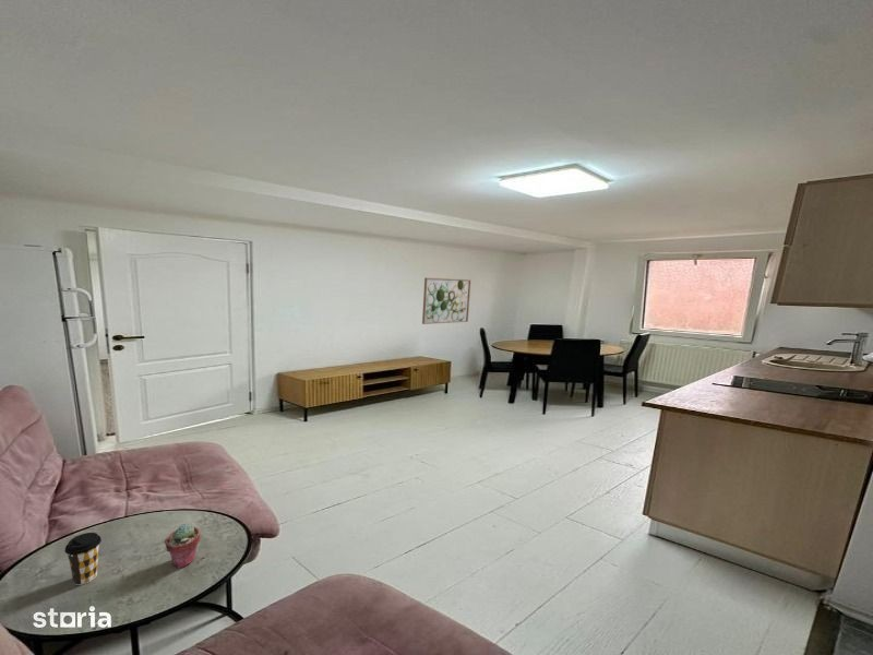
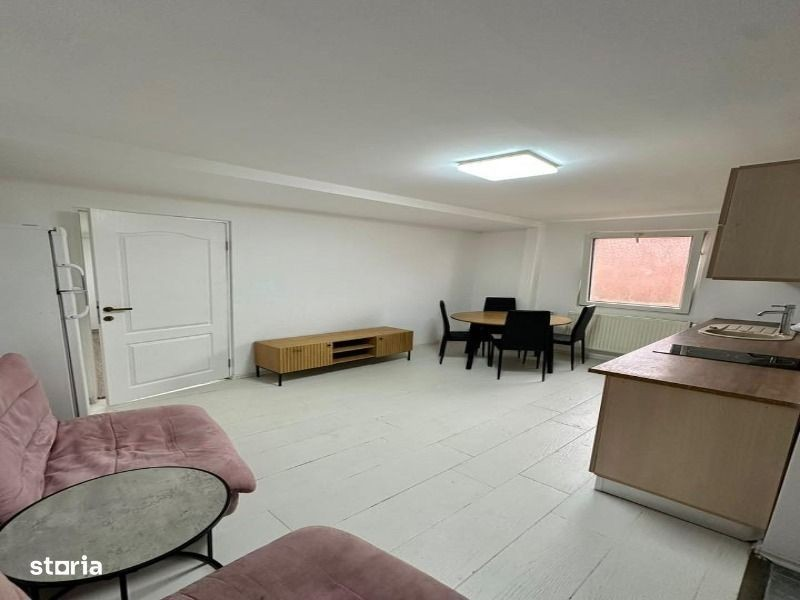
- potted succulent [164,523,201,570]
- wall art [421,276,473,325]
- coffee cup [64,532,103,586]
